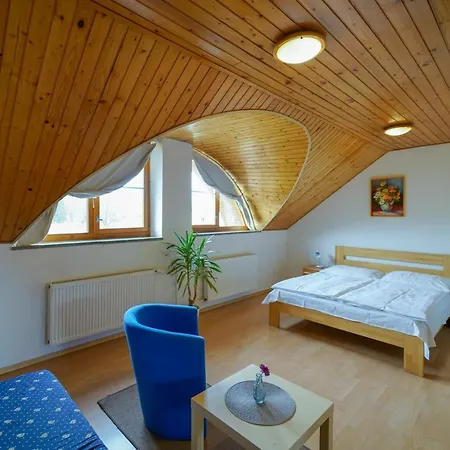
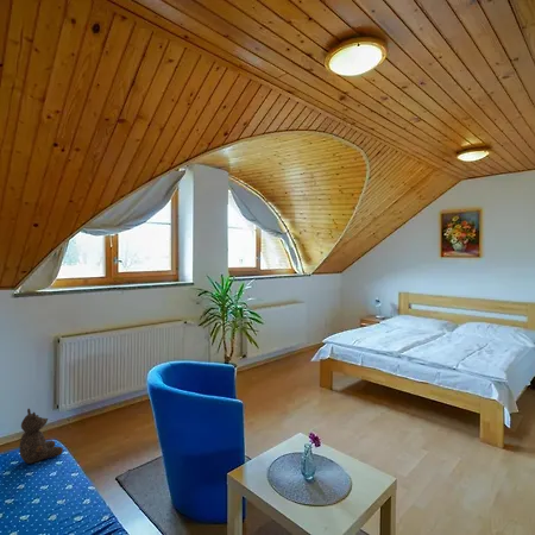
+ stuffed bear [18,408,64,465]
